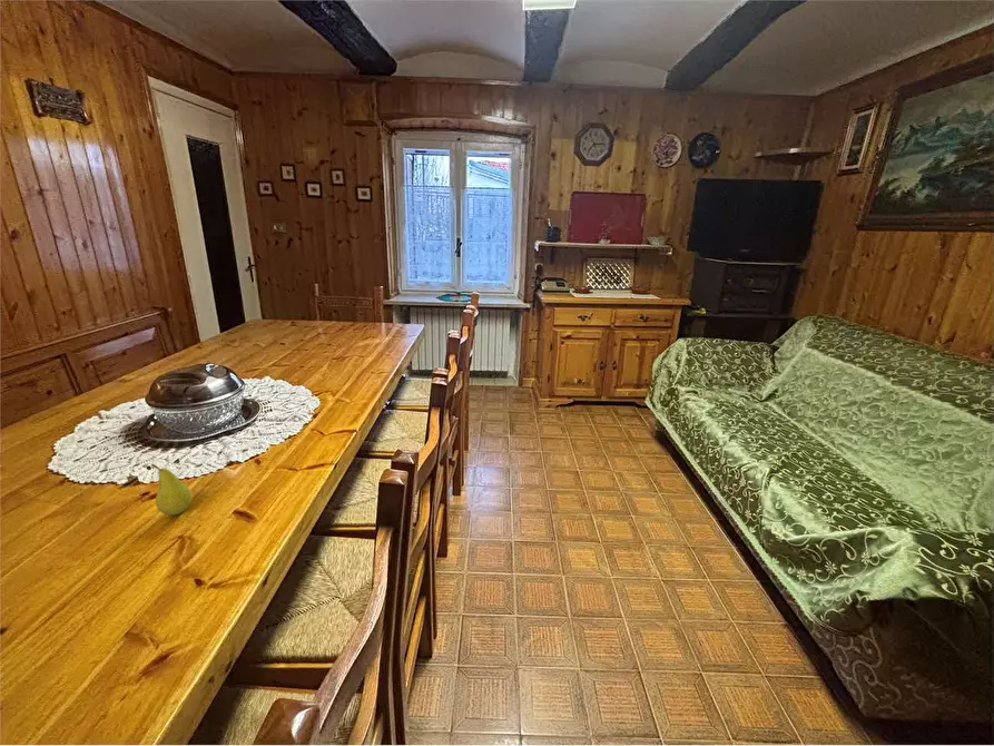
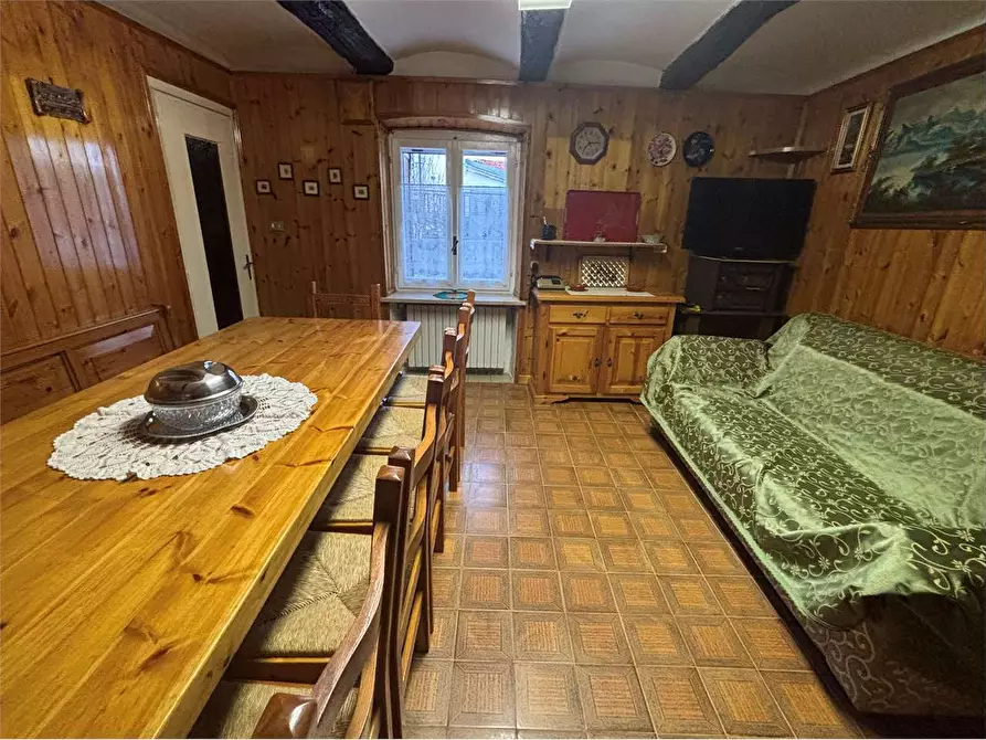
- fruit [150,463,193,517]
